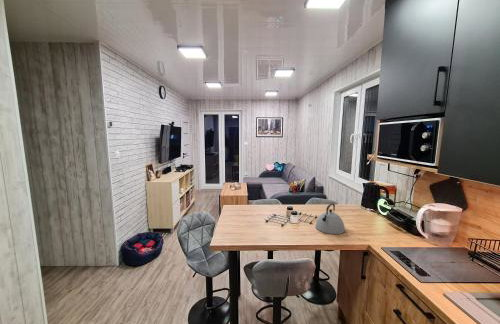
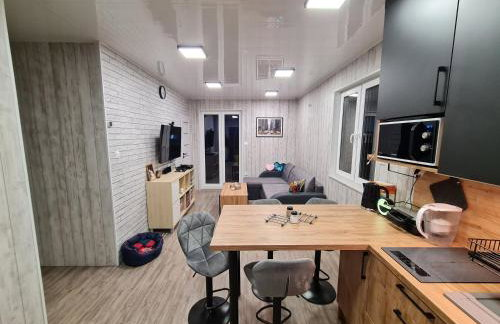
- kettle [314,203,346,235]
